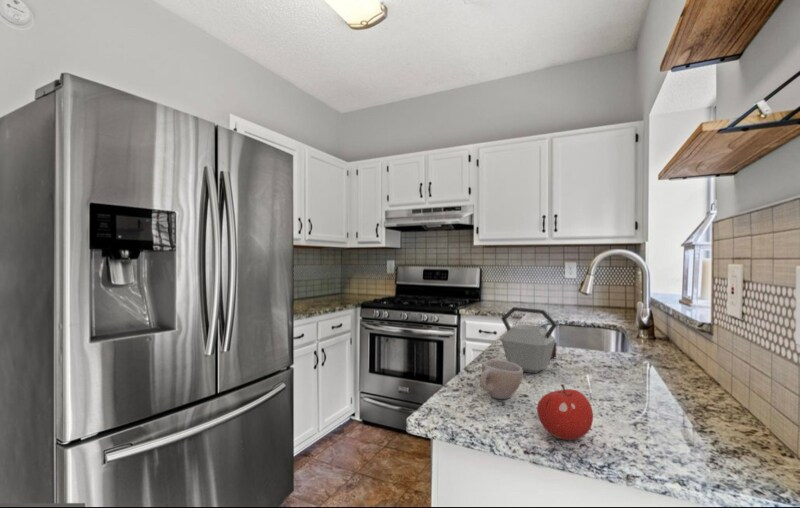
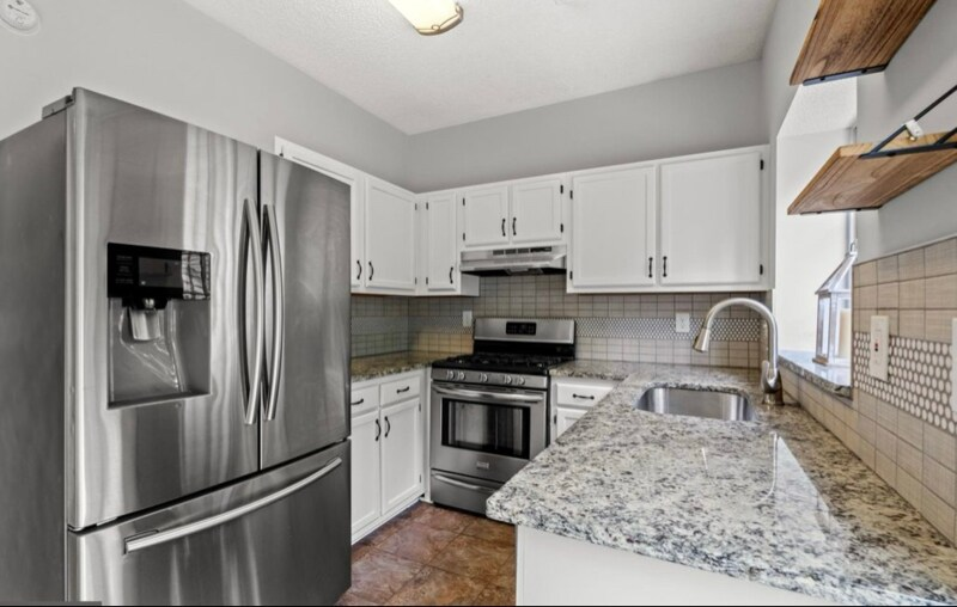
- kettle [500,306,559,374]
- fruit [536,383,594,441]
- cup [479,359,524,400]
